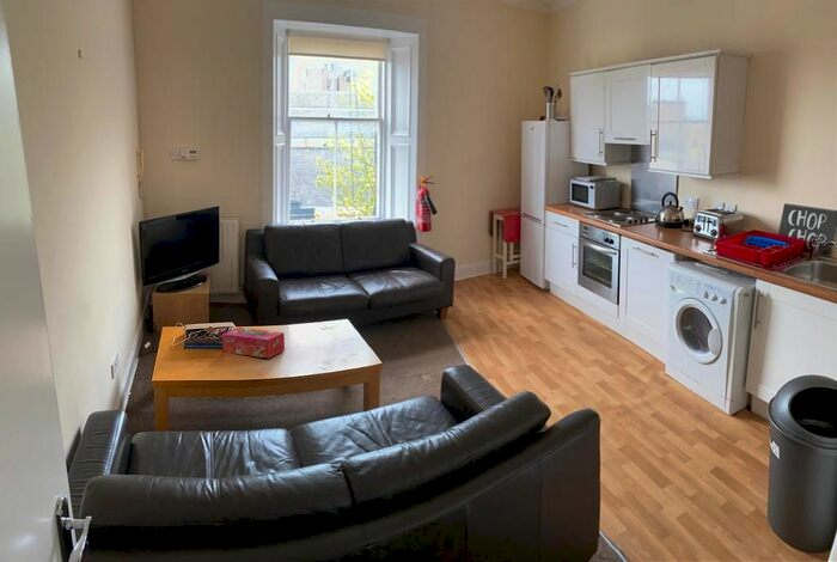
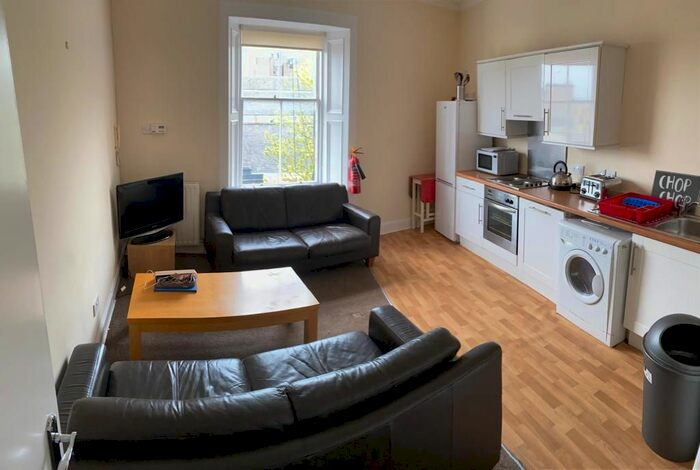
- tissue box [221,326,286,359]
